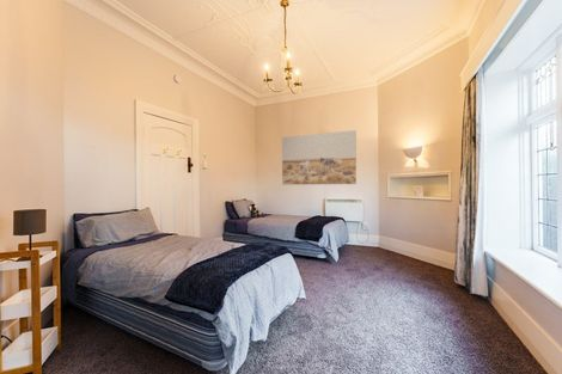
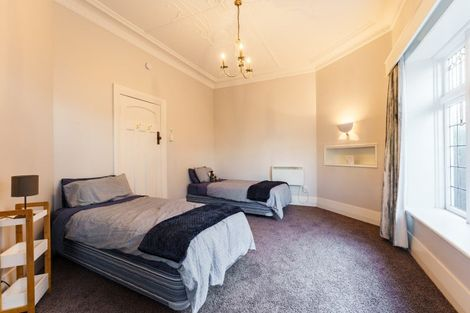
- wall art [281,129,358,185]
